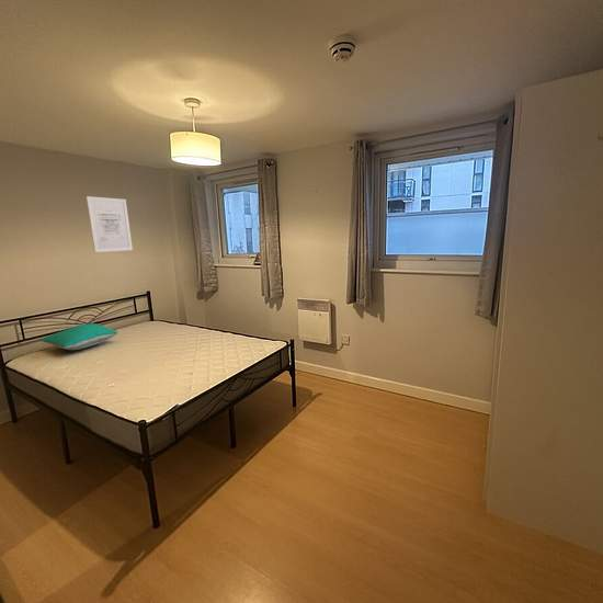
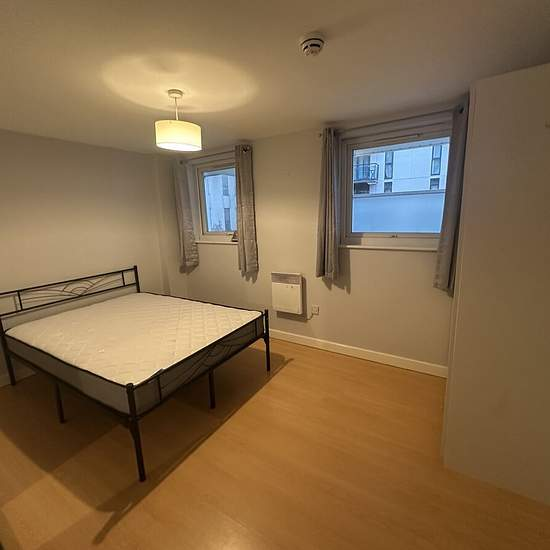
- pillow [38,322,120,351]
- wall art [86,195,134,253]
